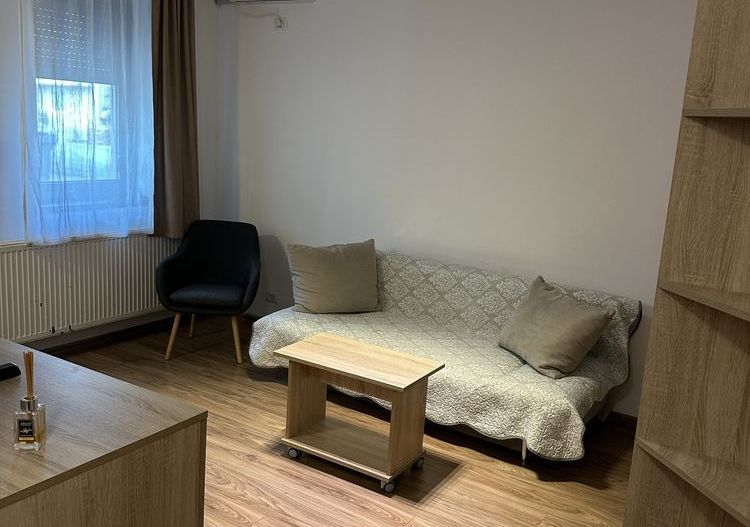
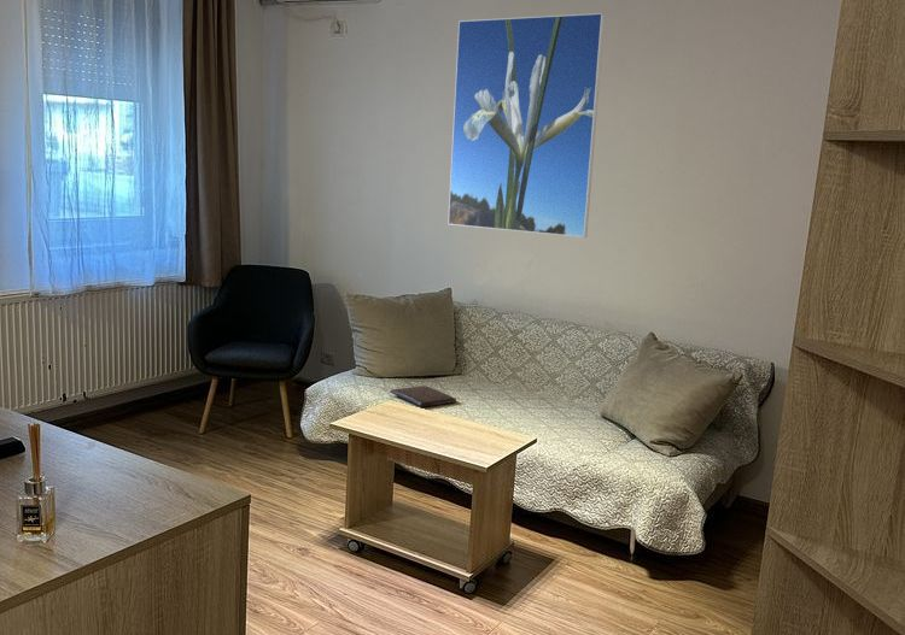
+ book [389,384,457,408]
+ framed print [446,12,606,239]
